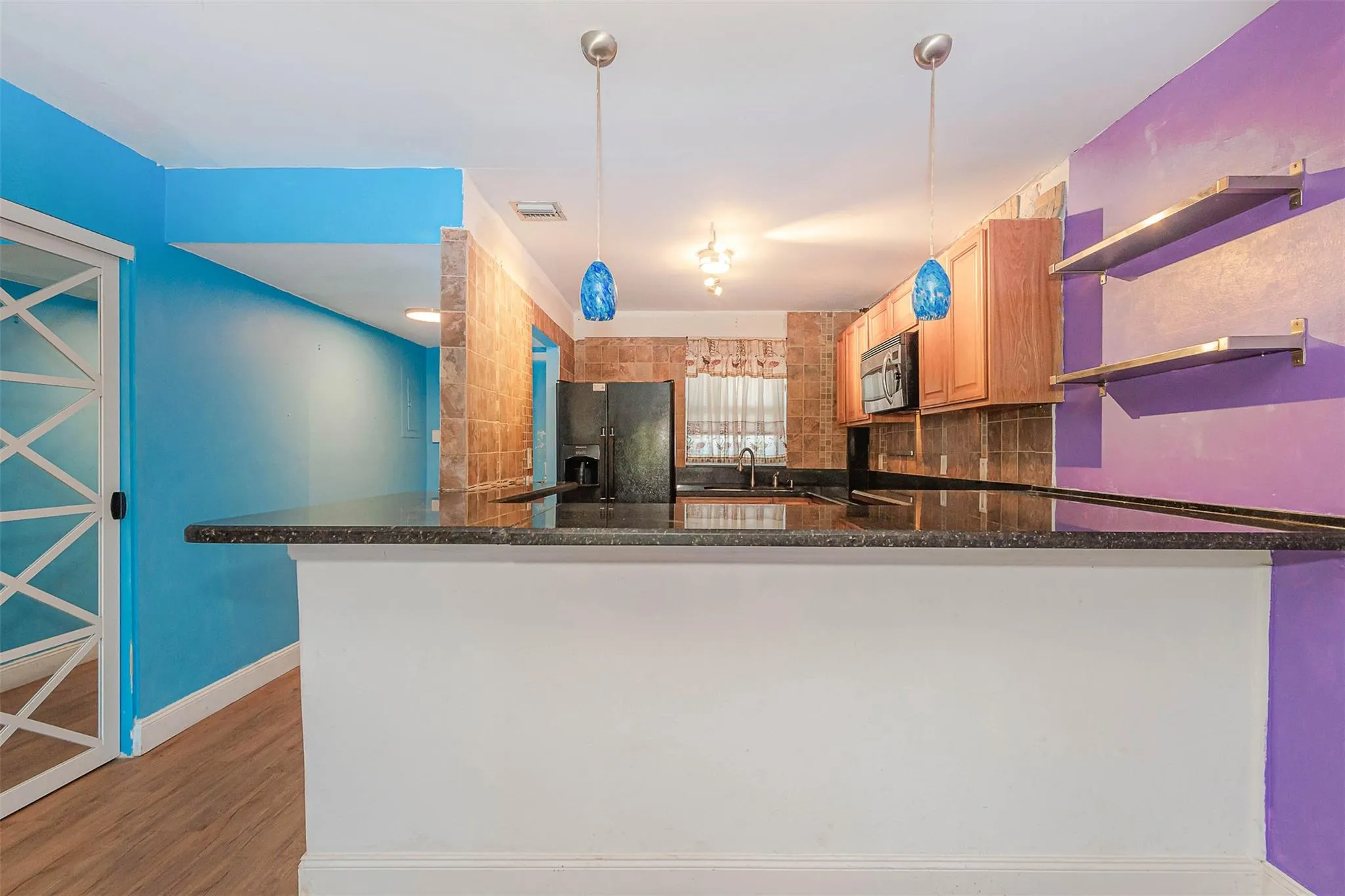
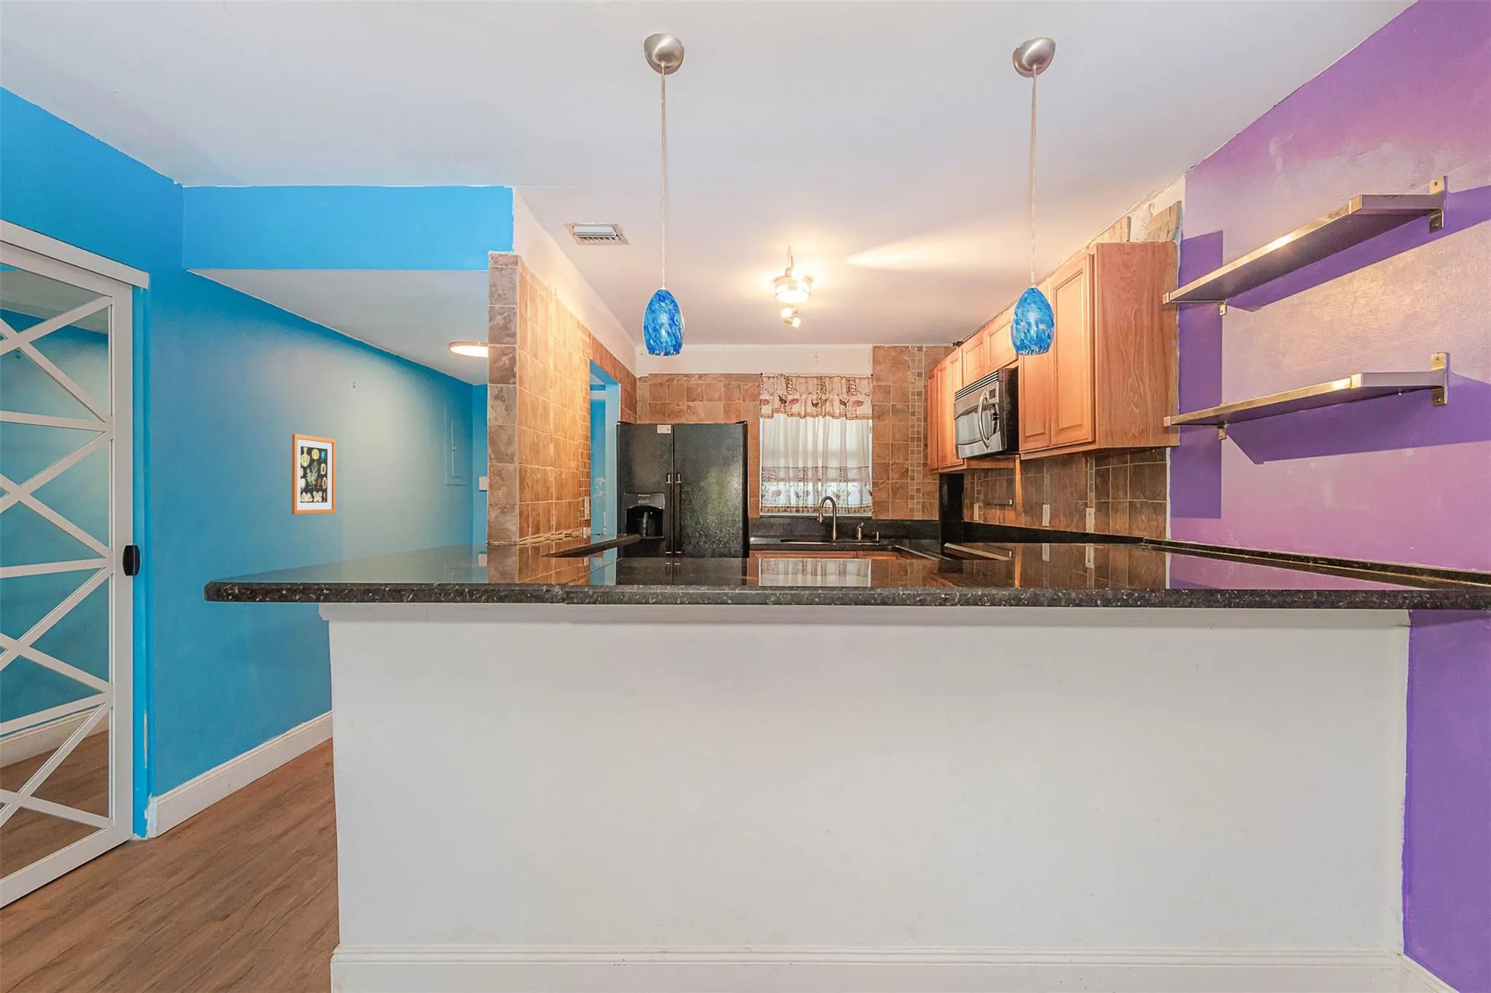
+ wall art [292,433,336,515]
